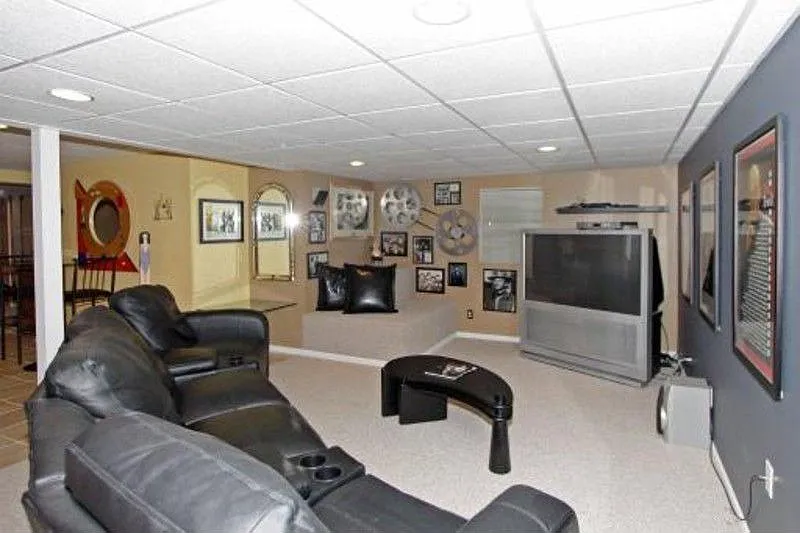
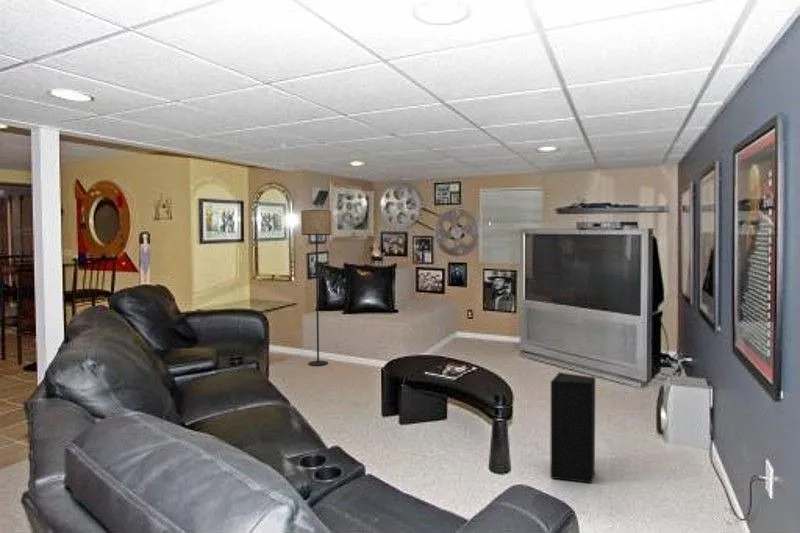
+ speaker [549,371,596,484]
+ floor lamp [300,209,333,367]
